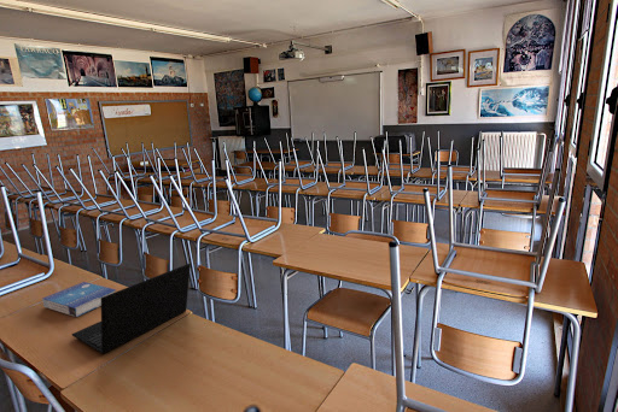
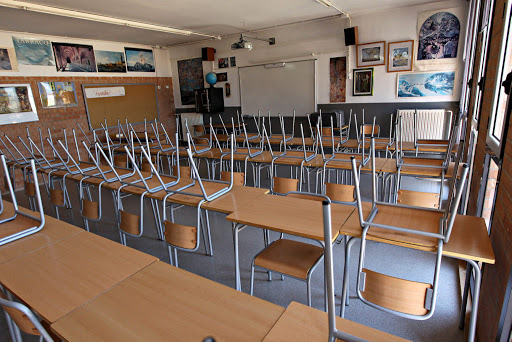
- laptop [71,263,192,355]
- book [41,281,117,318]
